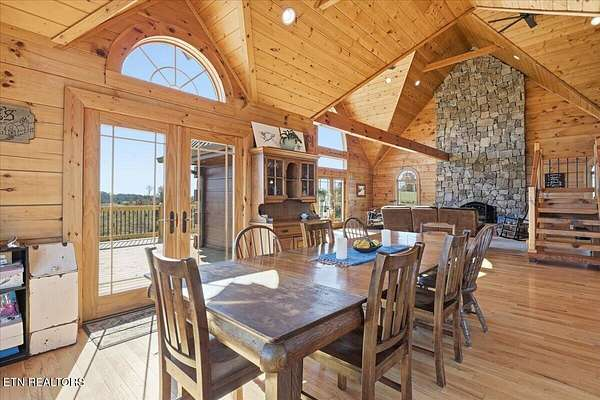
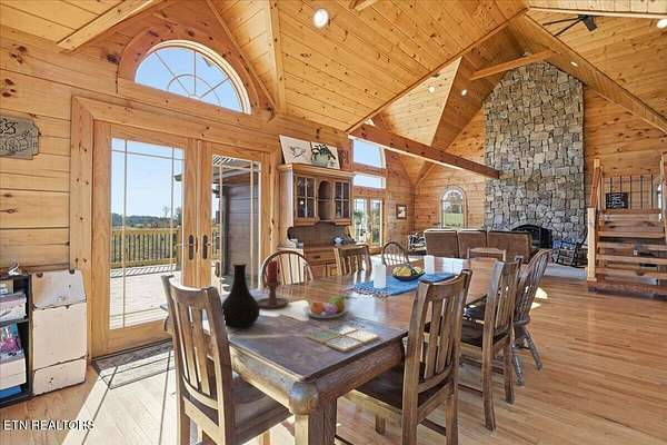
+ vase [221,263,261,329]
+ drink coaster [305,323,381,353]
+ fruit bowl [302,295,350,319]
+ candle holder [257,259,290,309]
